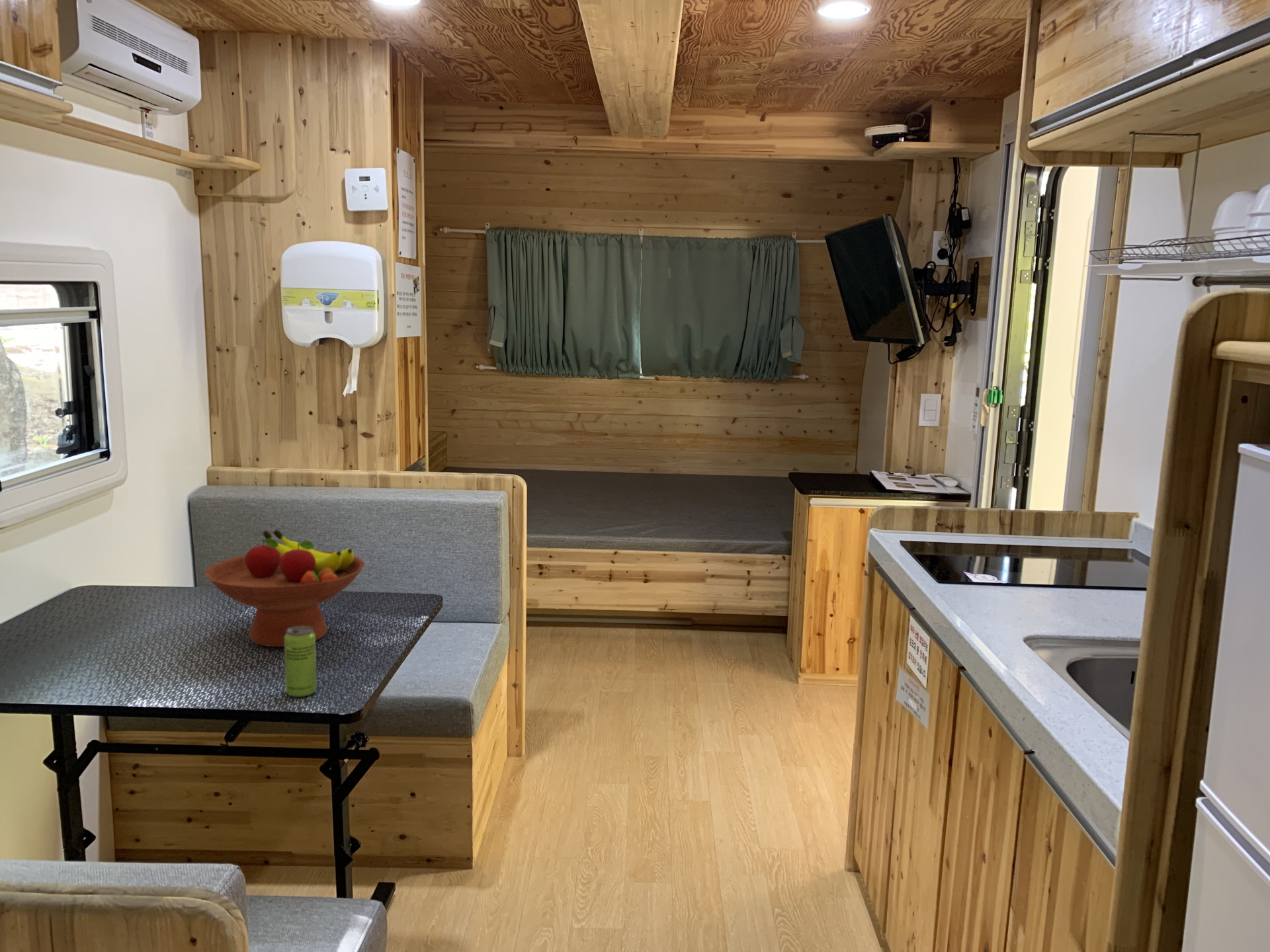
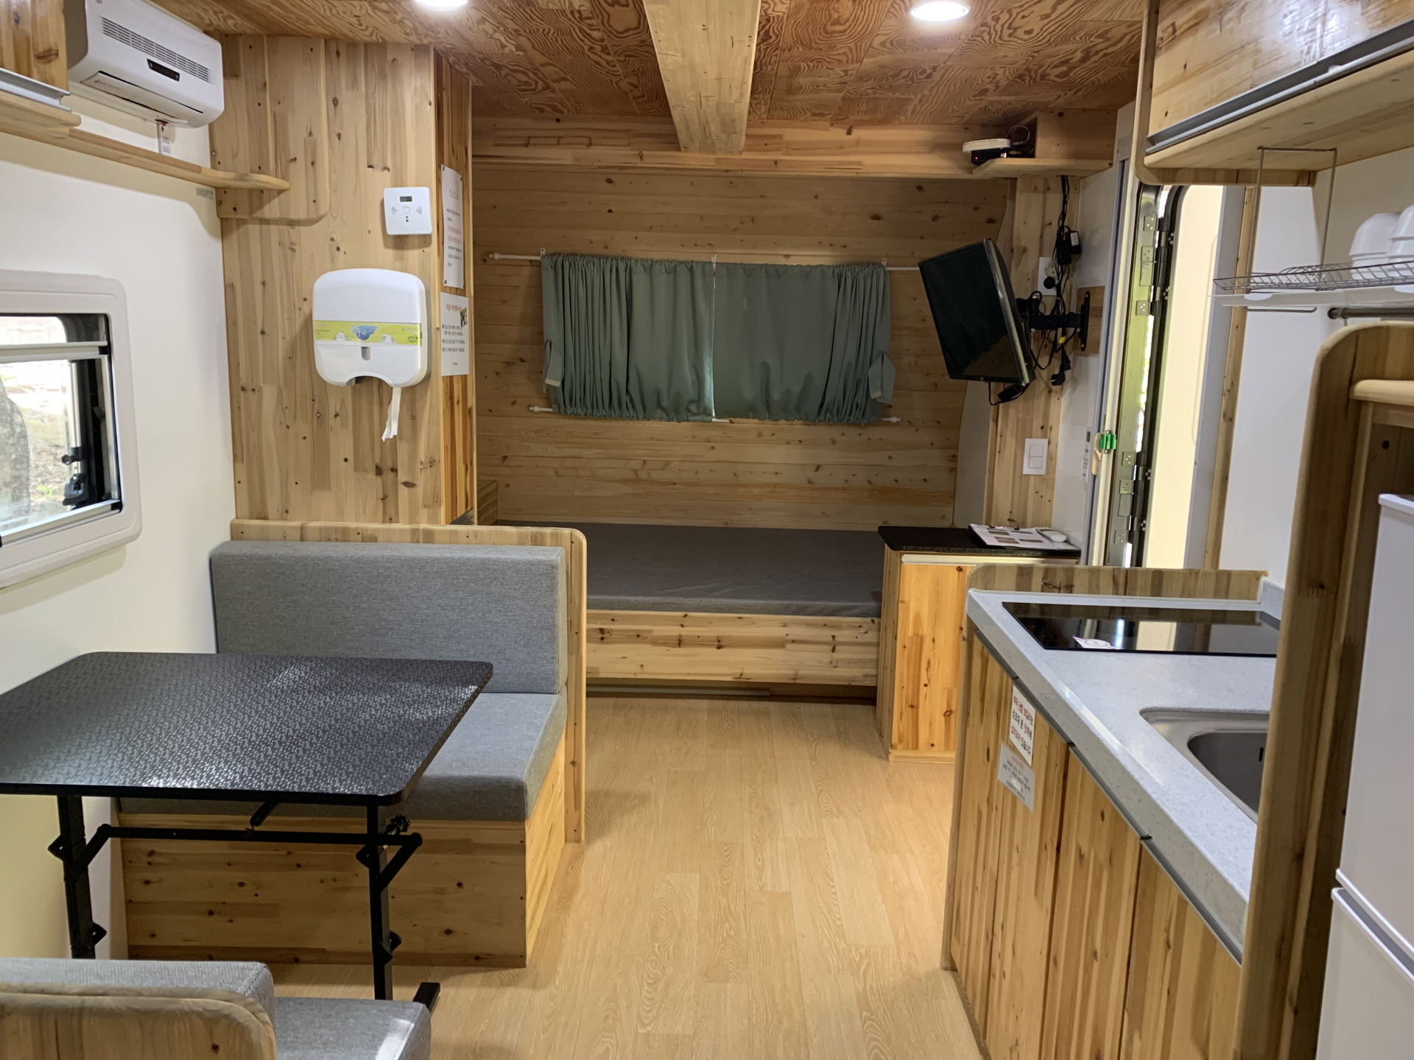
- beverage can [284,626,318,697]
- fruit bowl [204,529,365,647]
